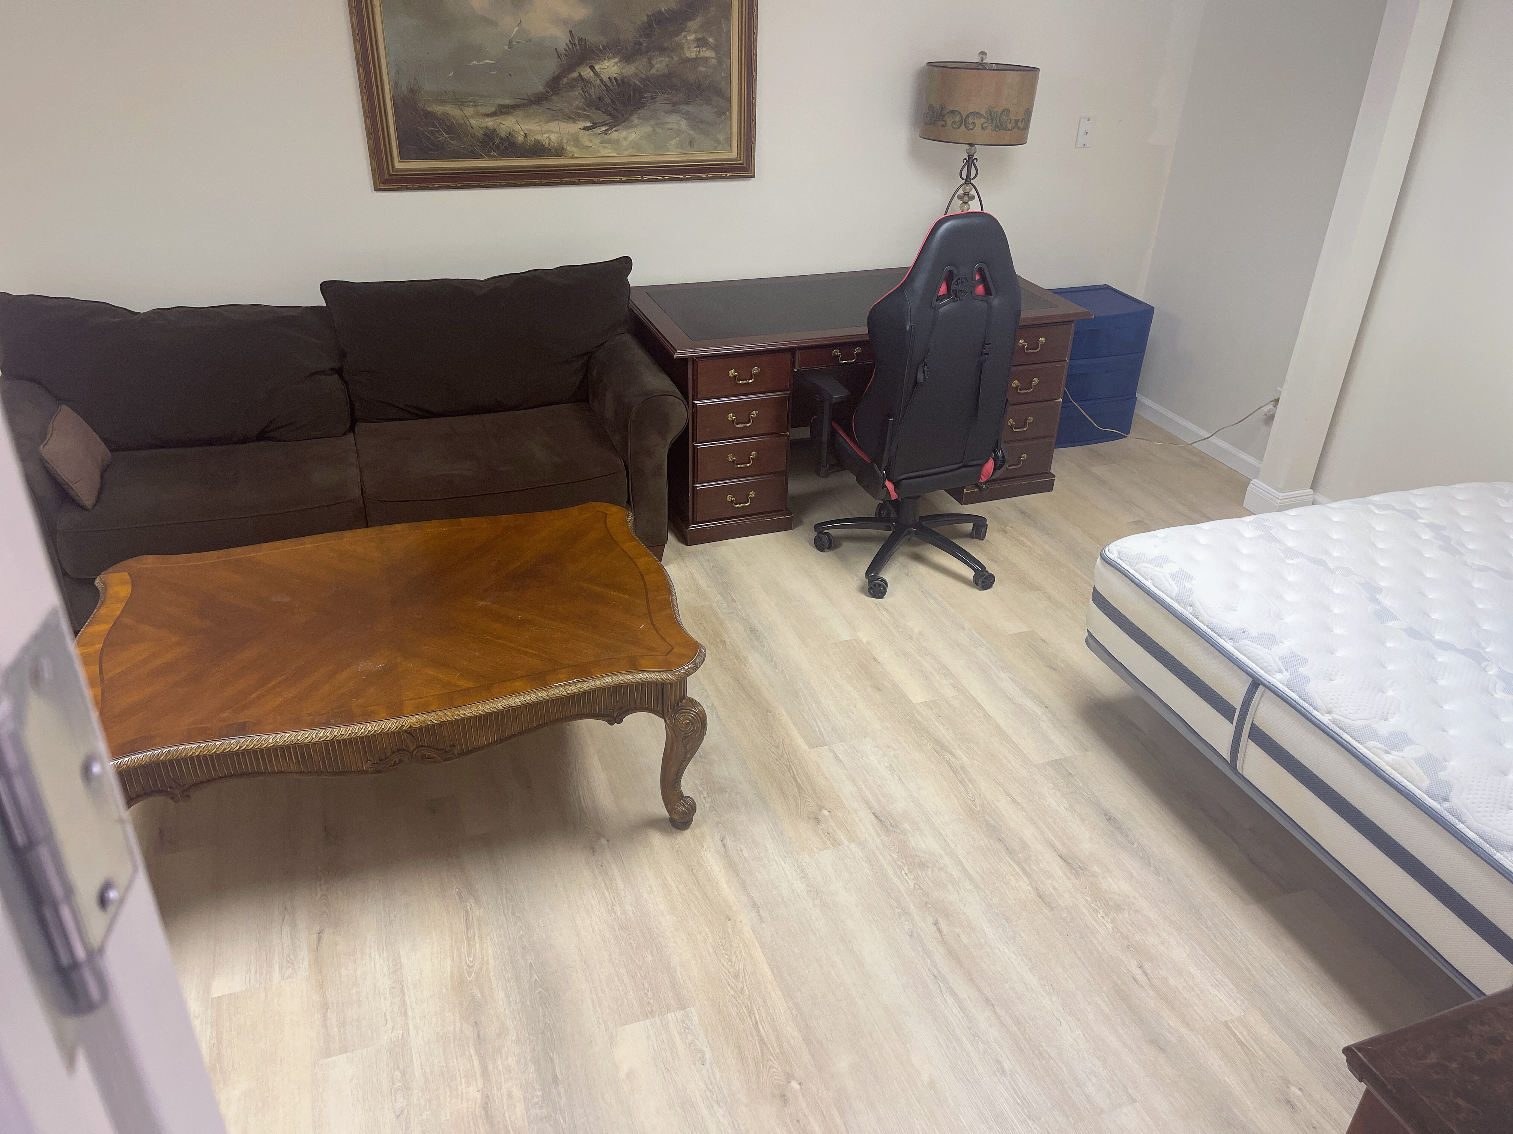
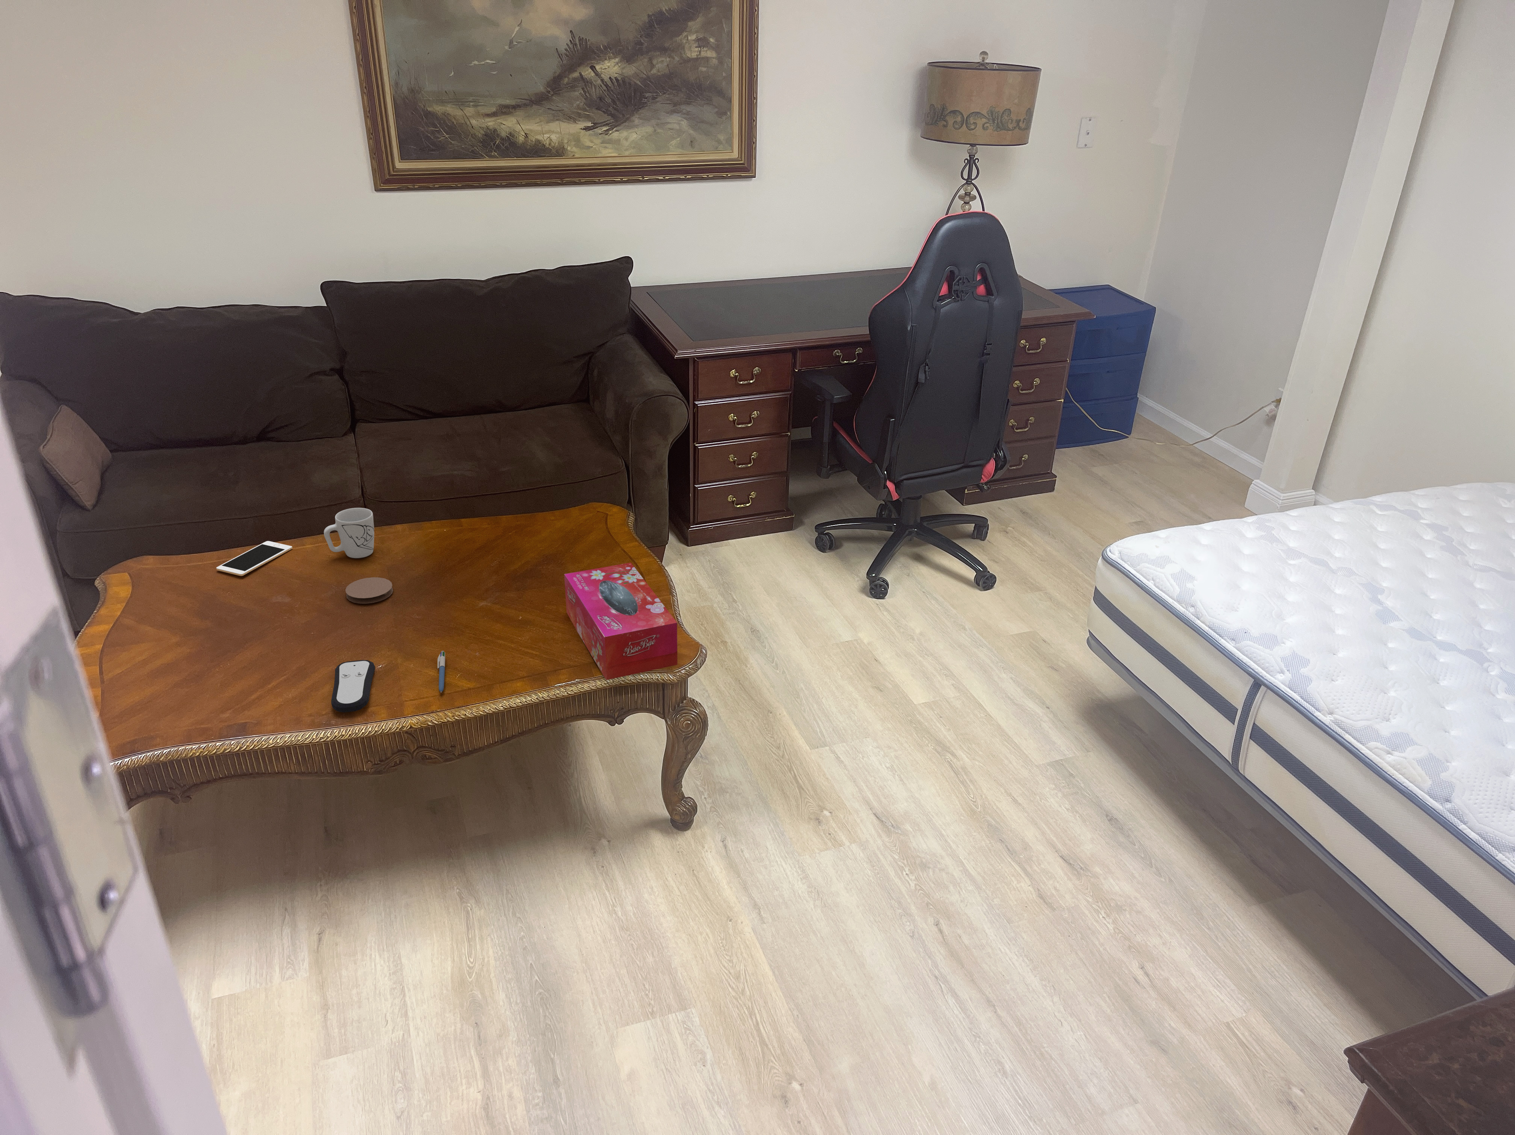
+ pen [437,651,446,693]
+ remote control [330,659,376,713]
+ mug [323,508,375,558]
+ cell phone [216,540,292,577]
+ tissue box [564,563,678,681]
+ coaster [345,577,394,604]
